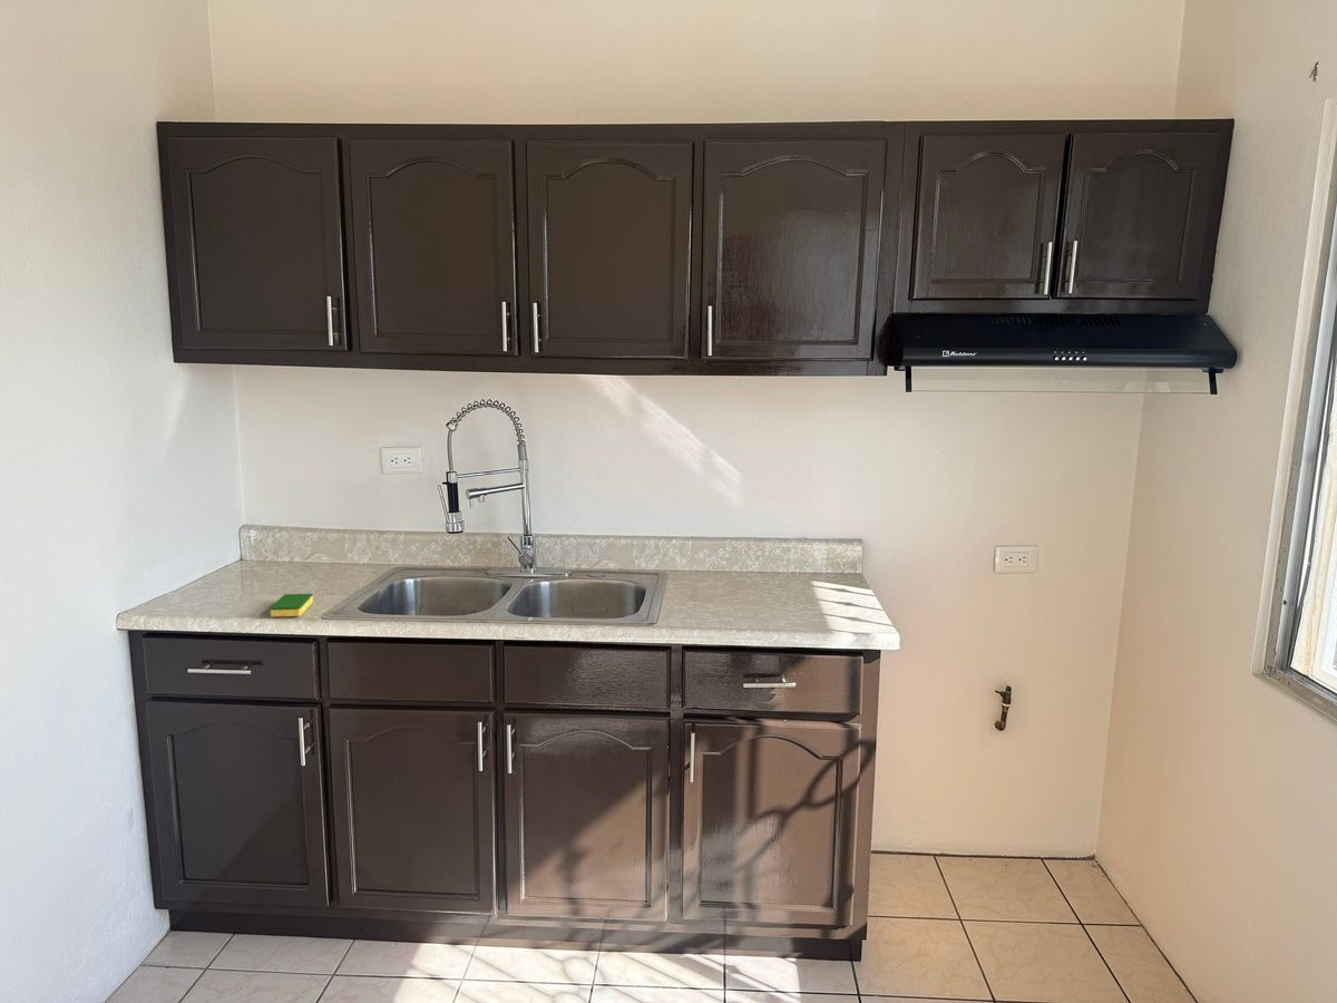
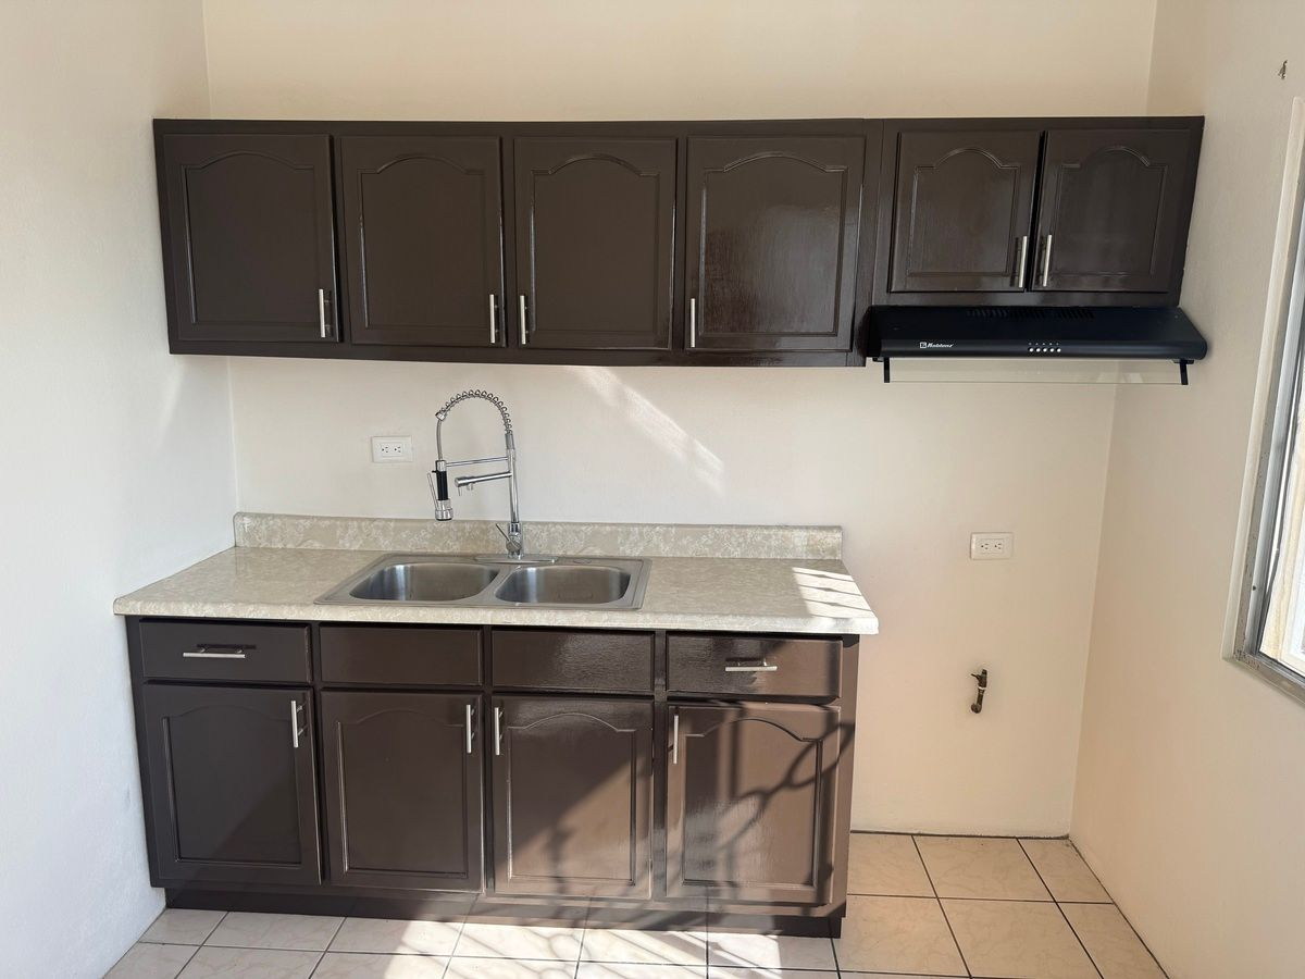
- dish sponge [270,593,314,617]
